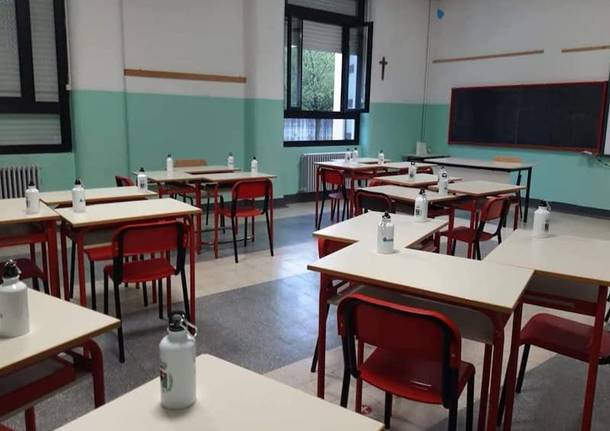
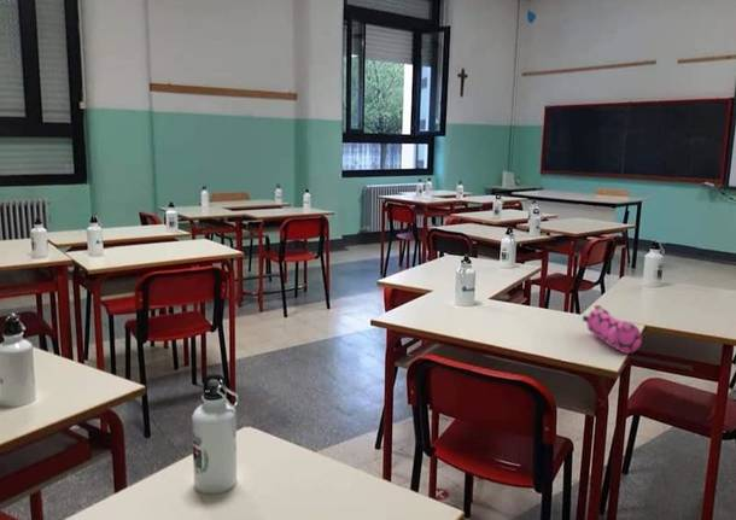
+ pencil case [582,304,643,355]
